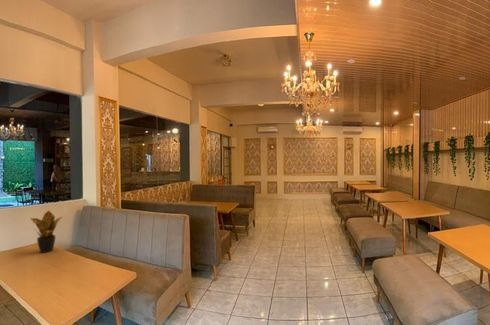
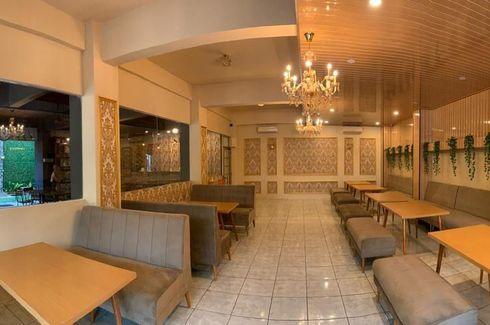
- potted plant [29,209,63,254]
